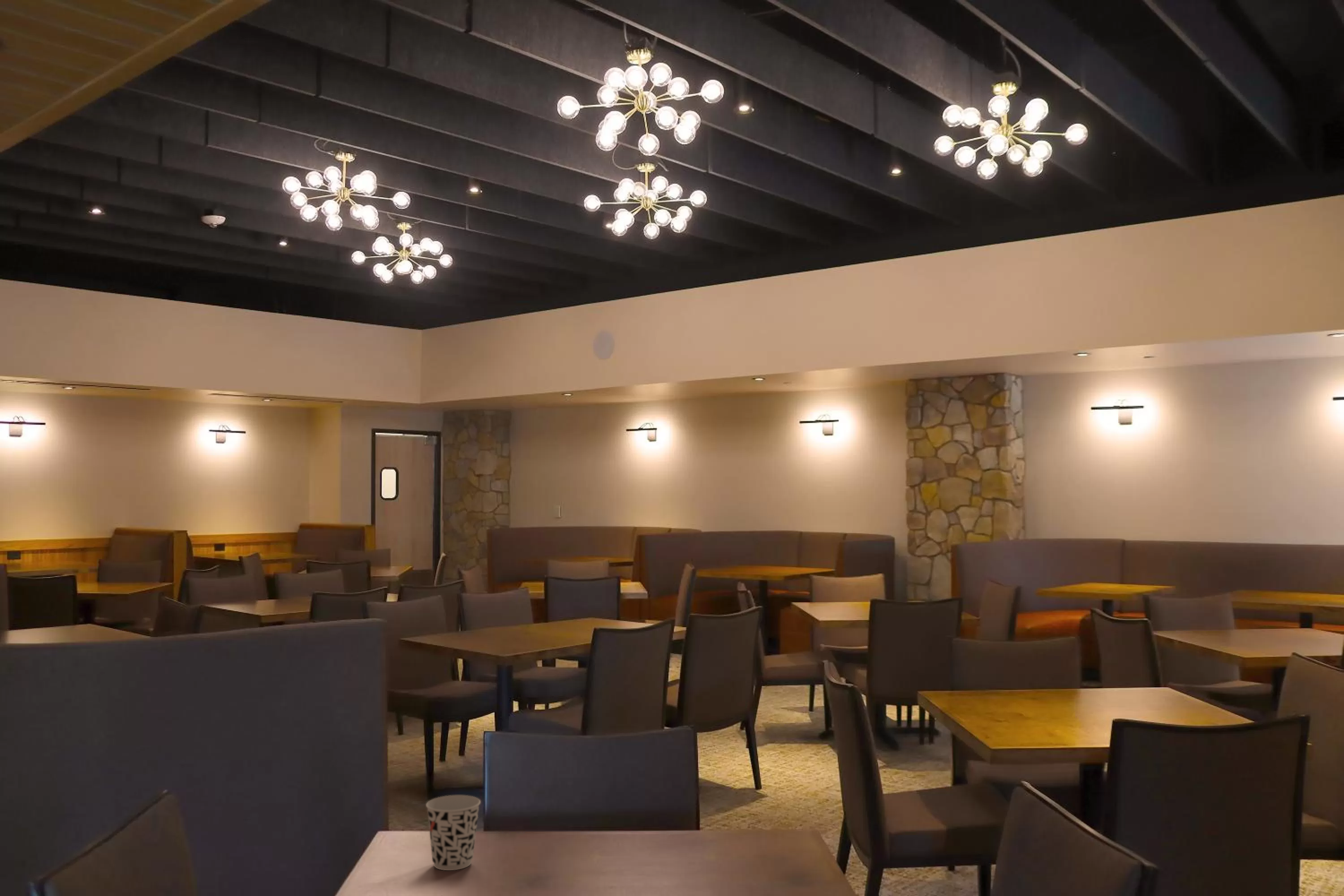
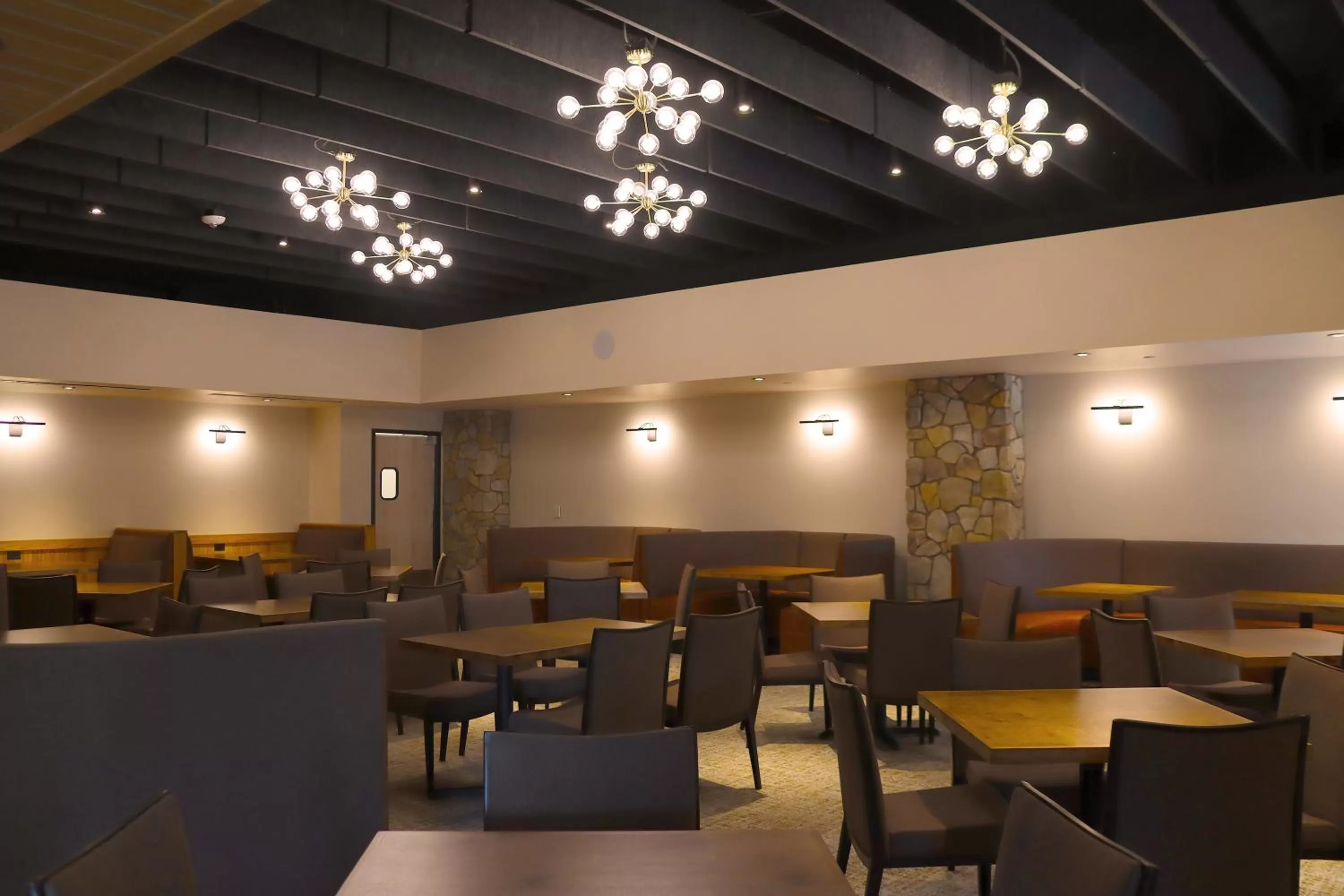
- cup [426,795,481,871]
